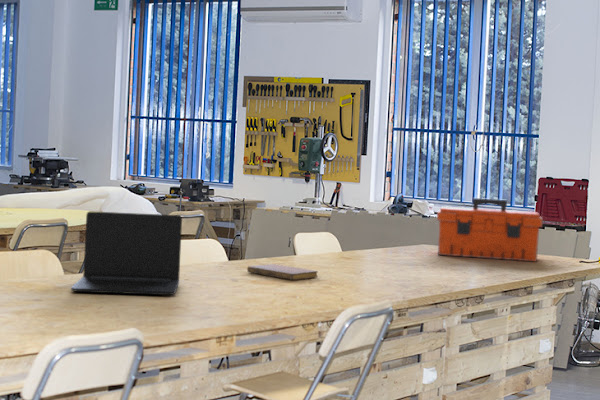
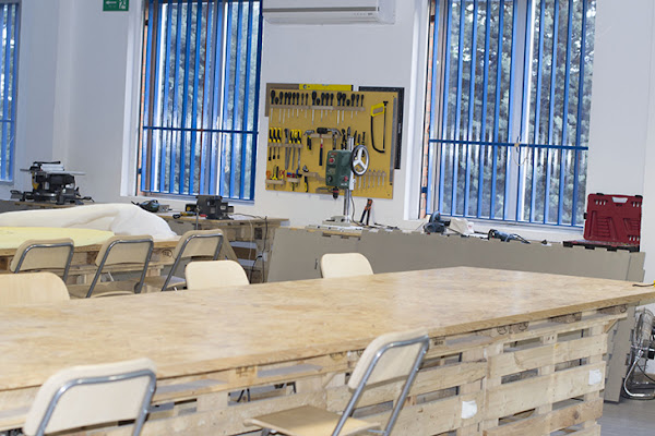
- toolbox [436,197,544,263]
- laptop [70,211,183,296]
- notebook [246,263,319,281]
